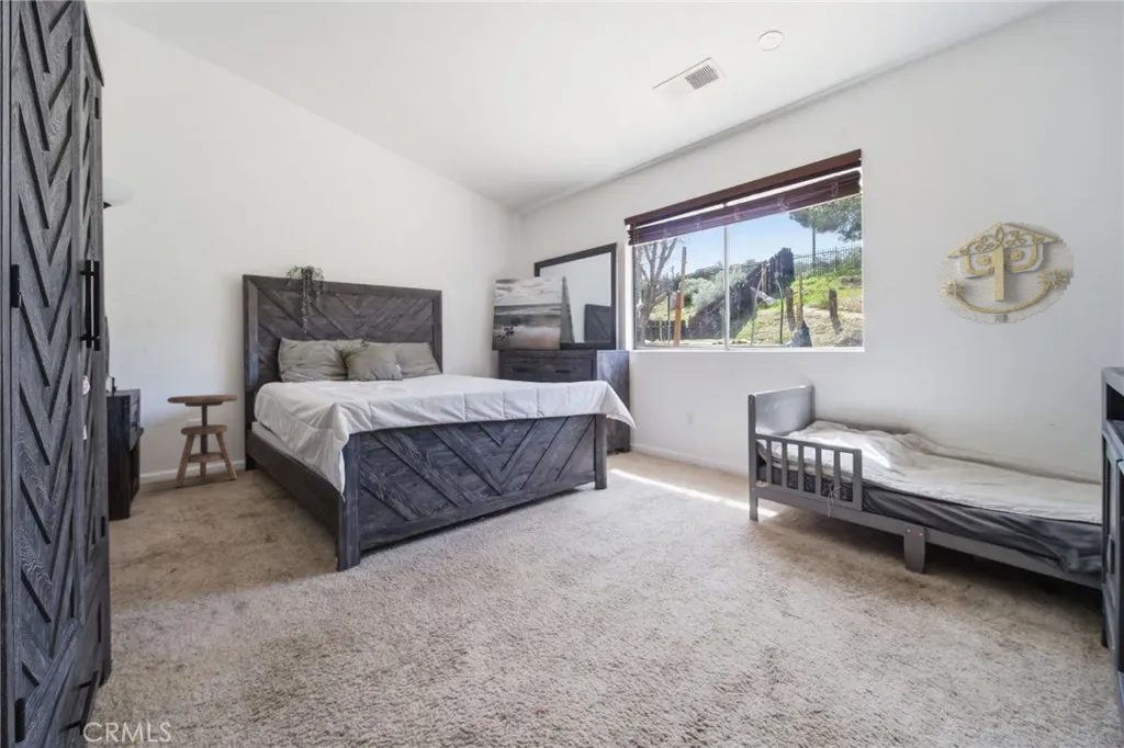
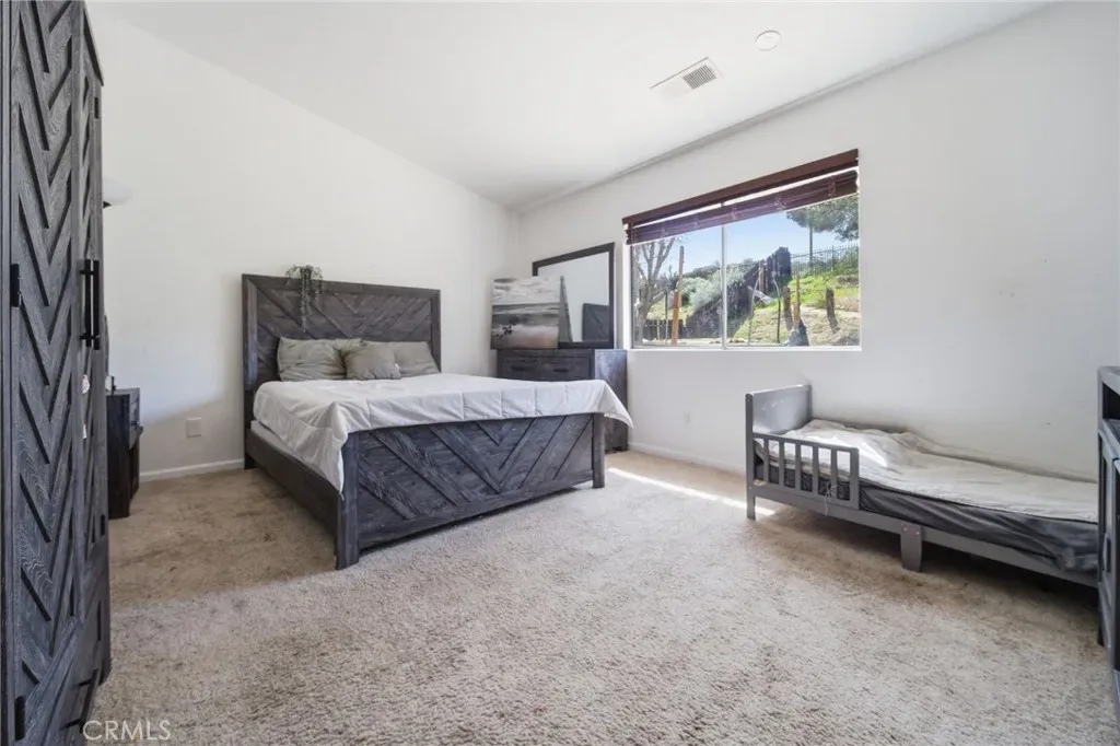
- side table [166,394,239,488]
- wall decoration [936,220,1075,326]
